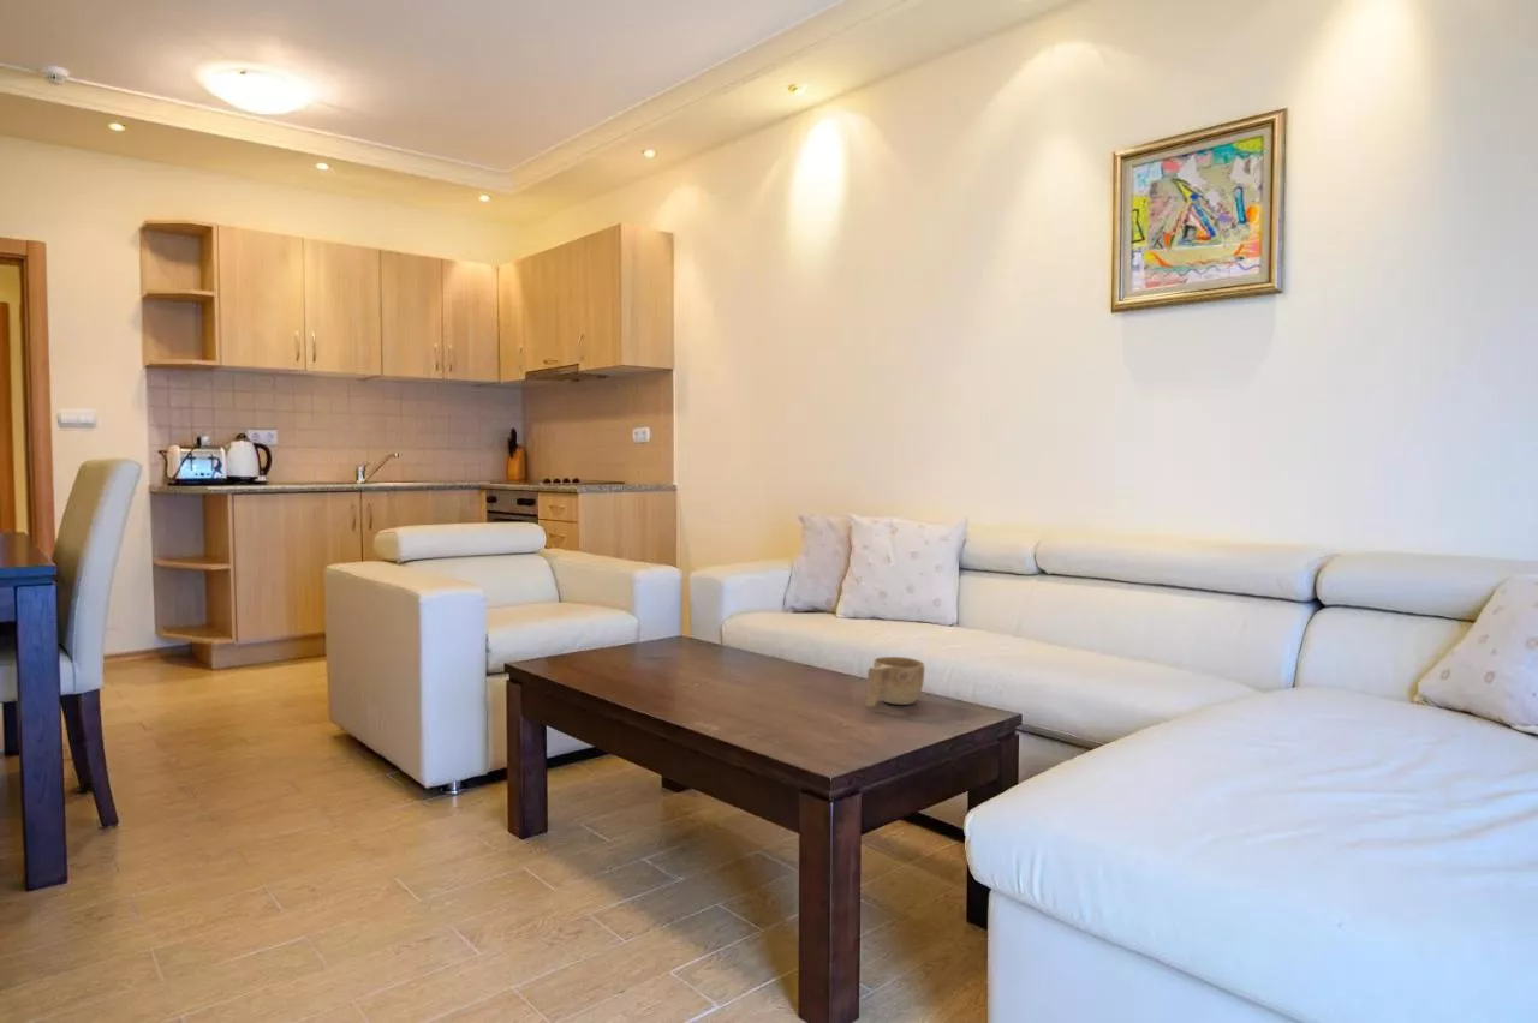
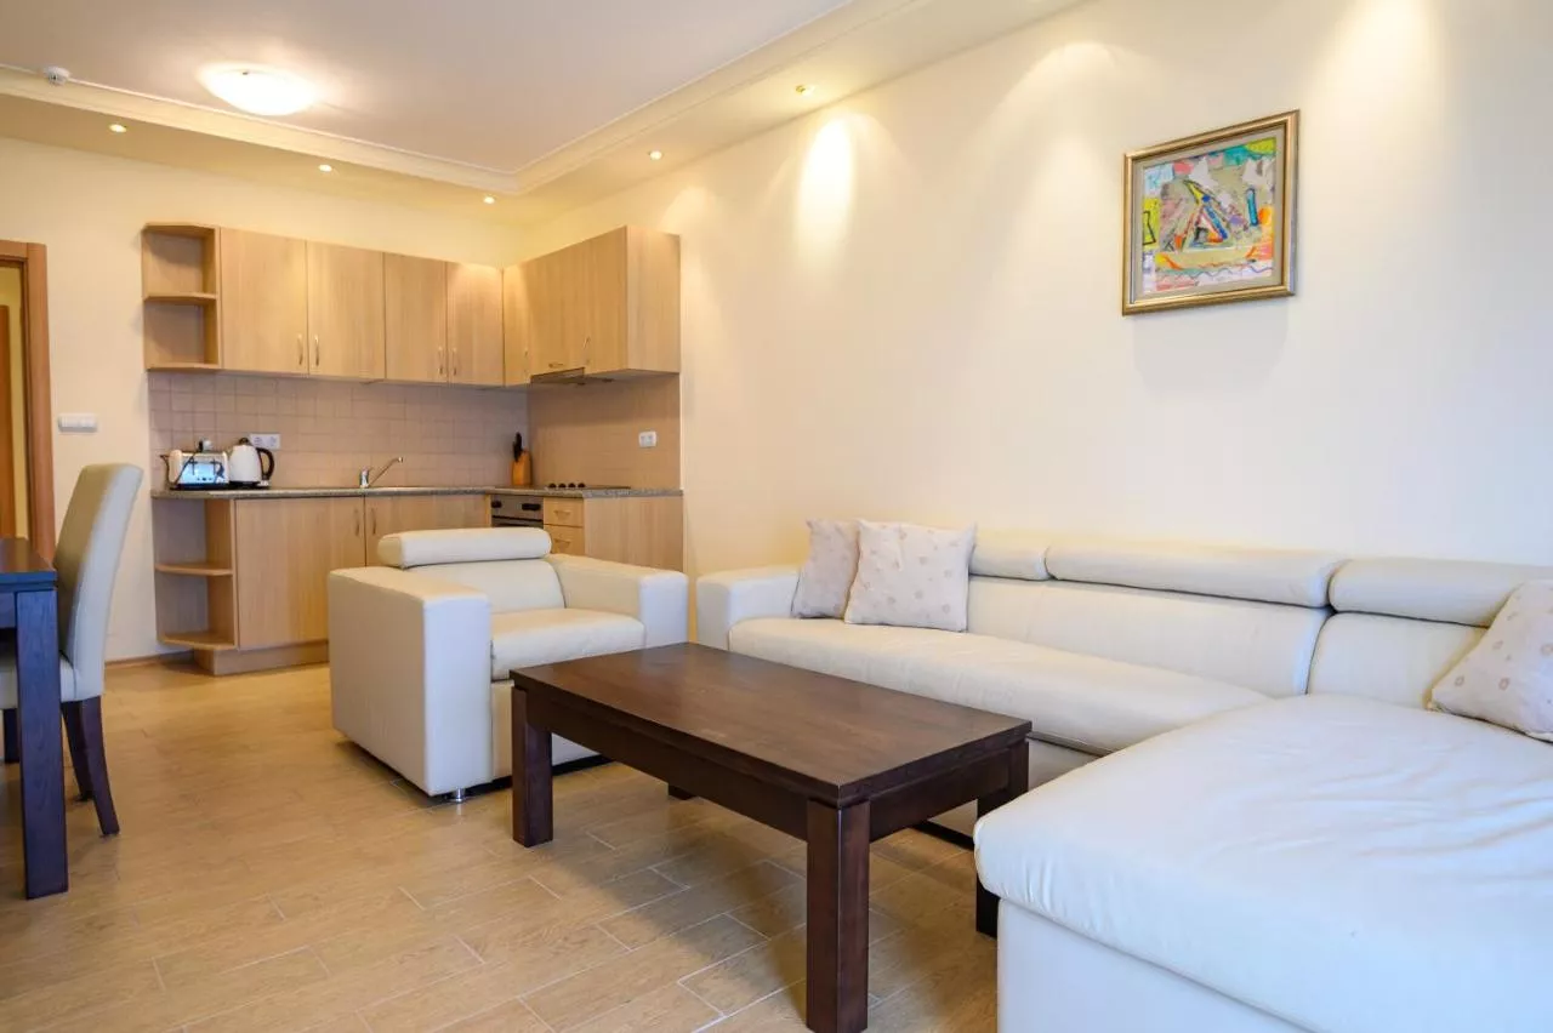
- cup [864,656,925,707]
